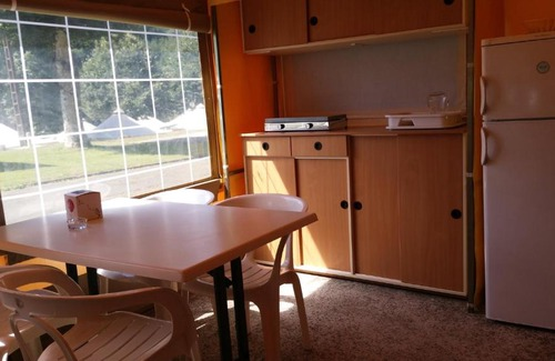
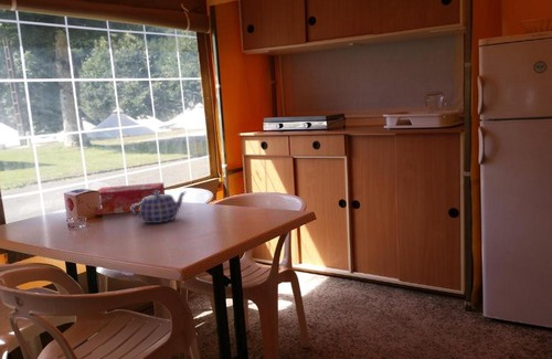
+ tissue box [94,181,166,215]
+ teapot [130,190,187,224]
